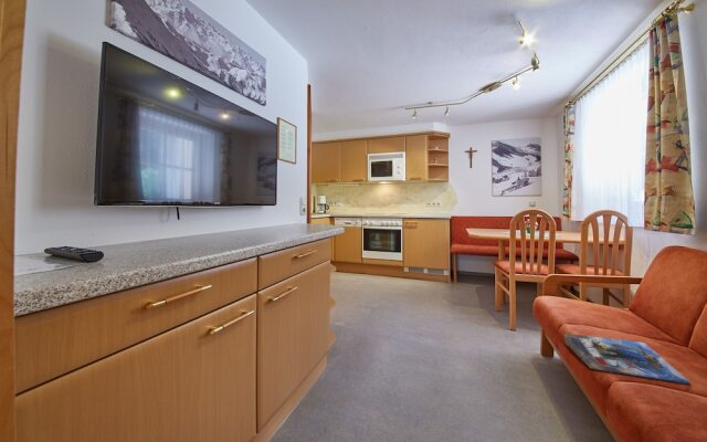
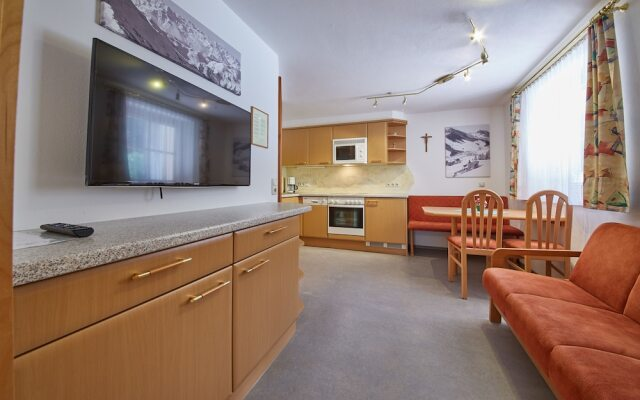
- magazine [563,333,692,386]
